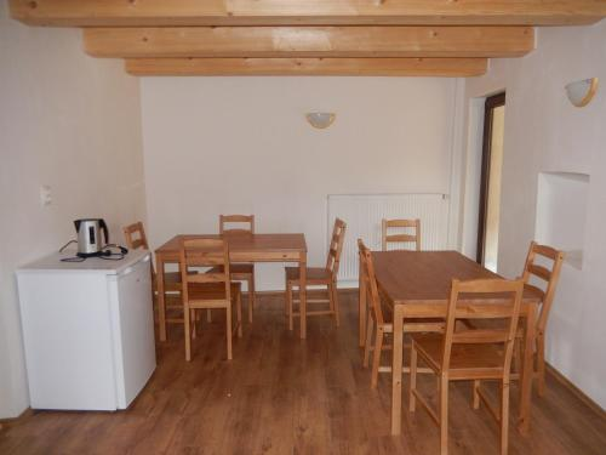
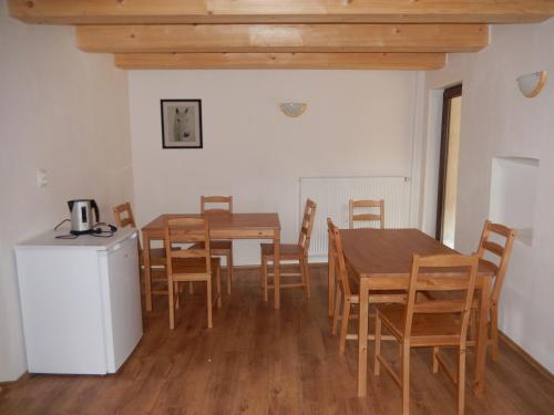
+ wall art [160,97,204,151]
